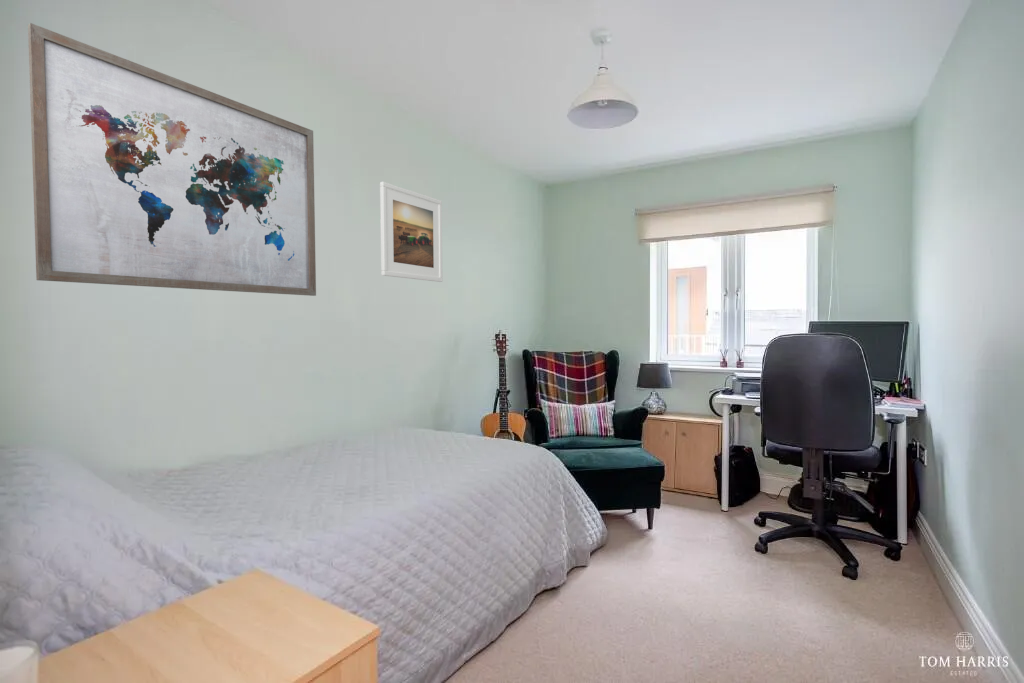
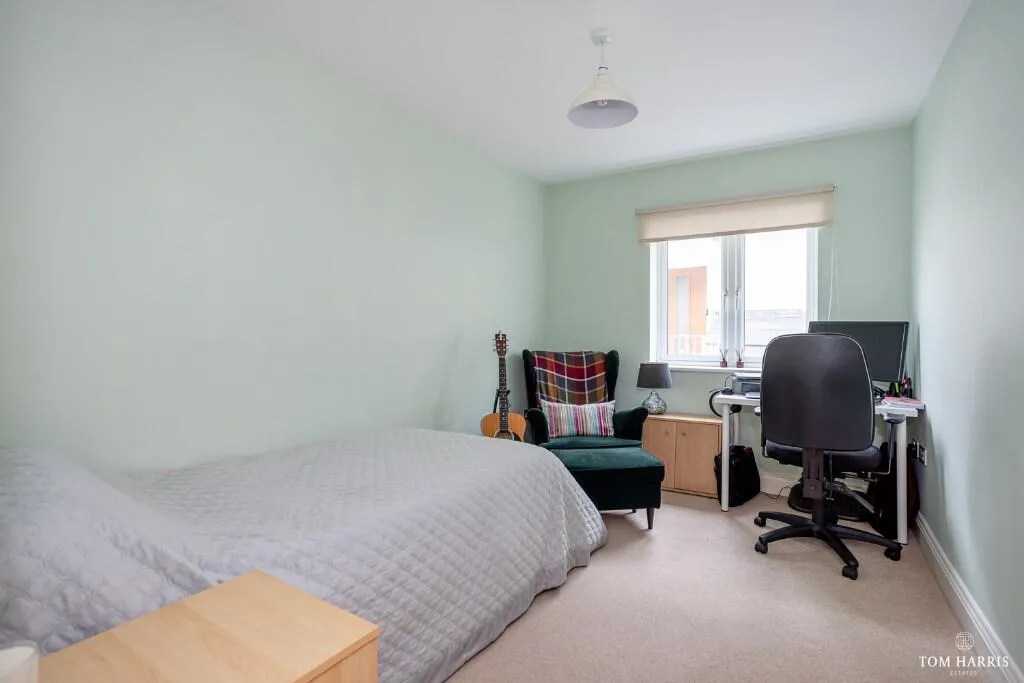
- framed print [379,181,443,283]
- wall art [27,22,317,297]
